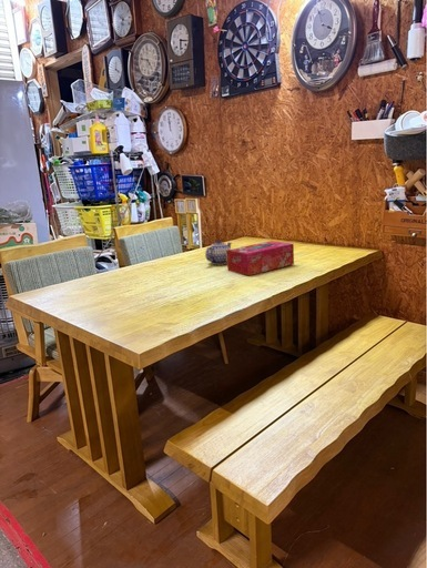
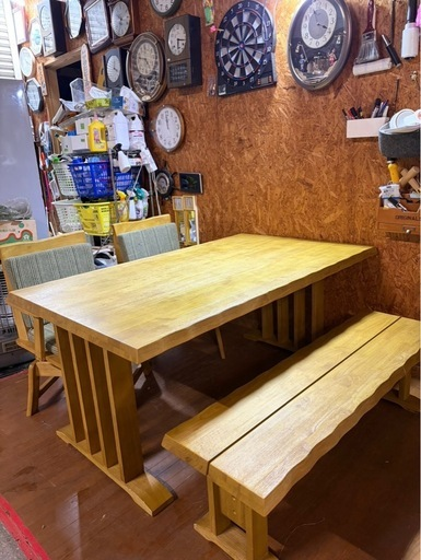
- teapot [204,239,233,265]
- tissue box [226,240,295,276]
